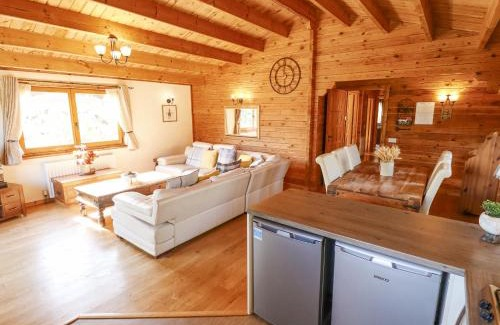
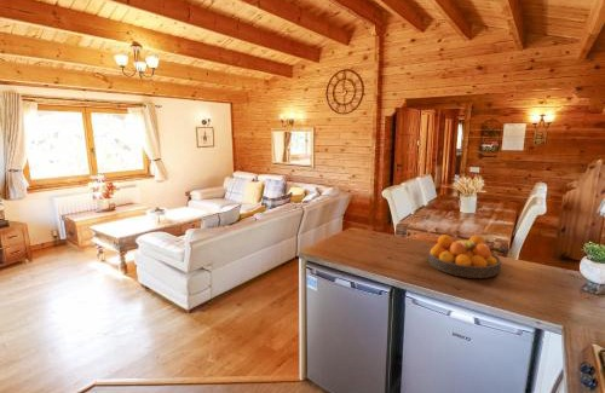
+ fruit bowl [427,233,502,279]
